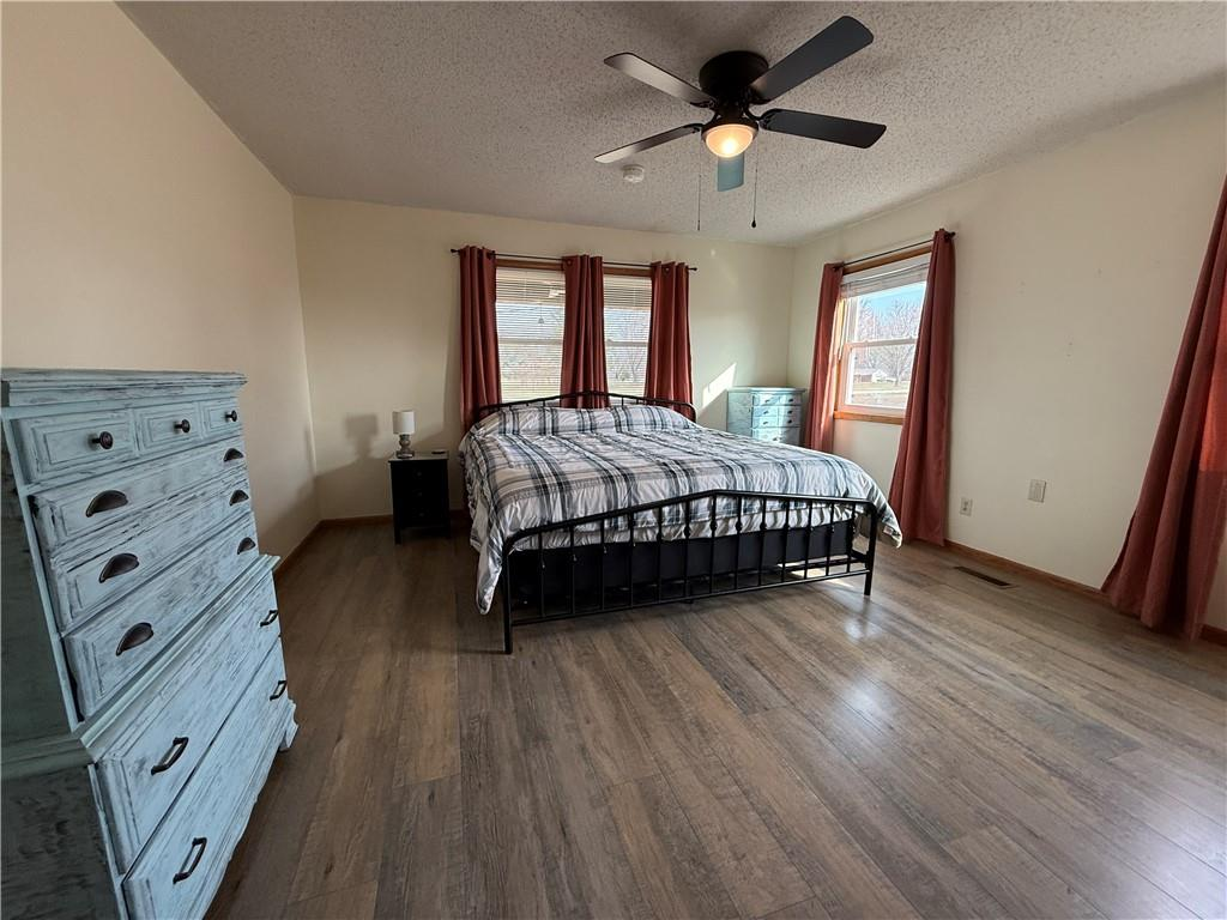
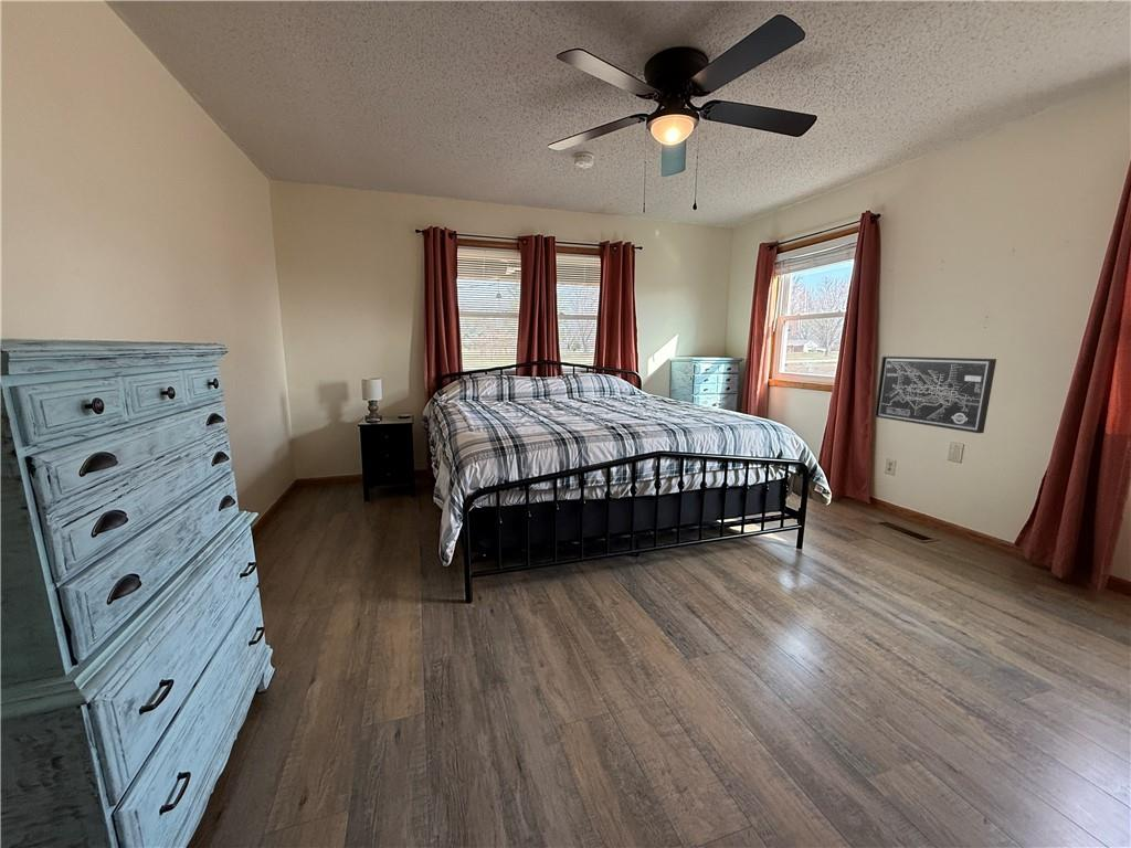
+ wall art [874,356,997,434]
